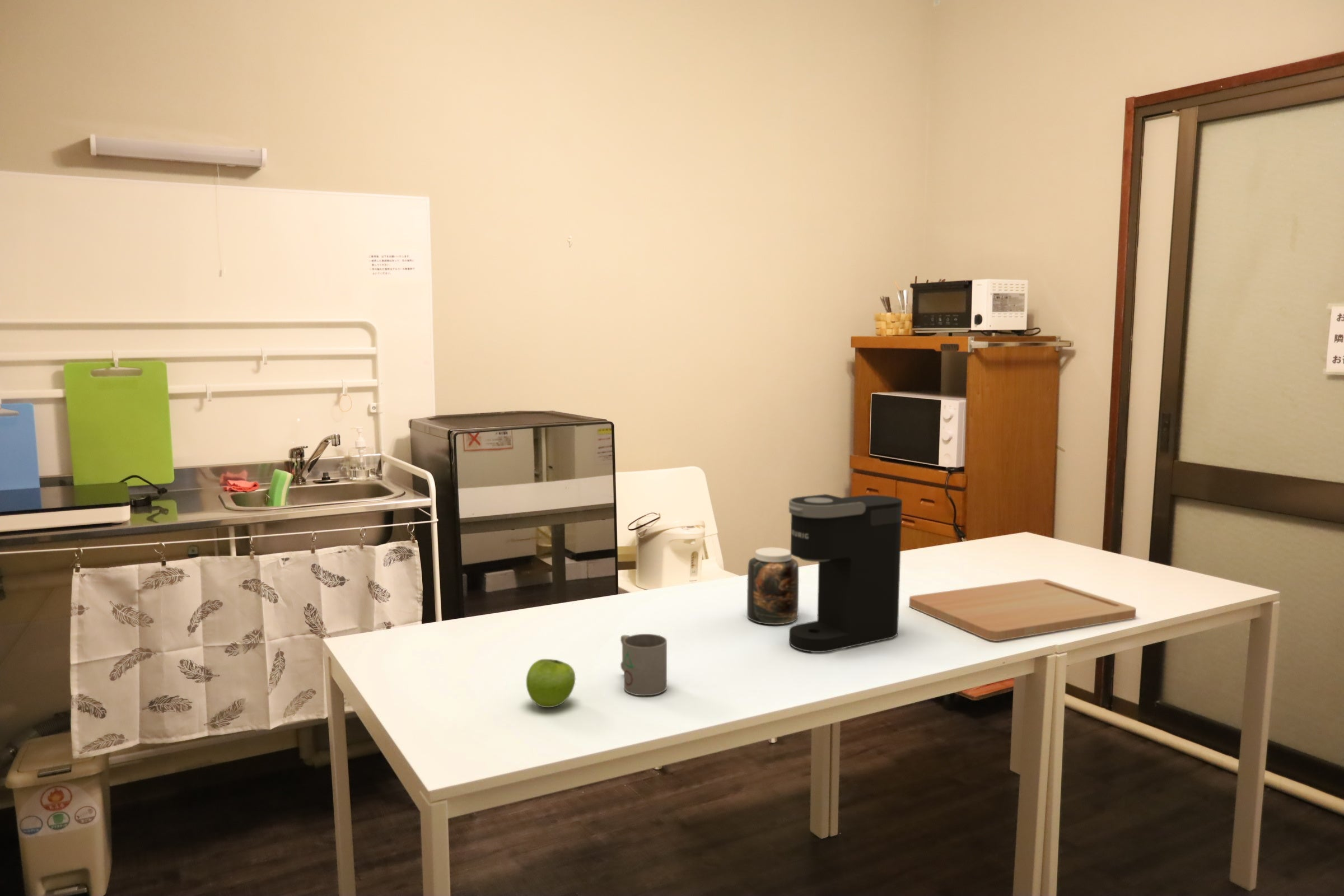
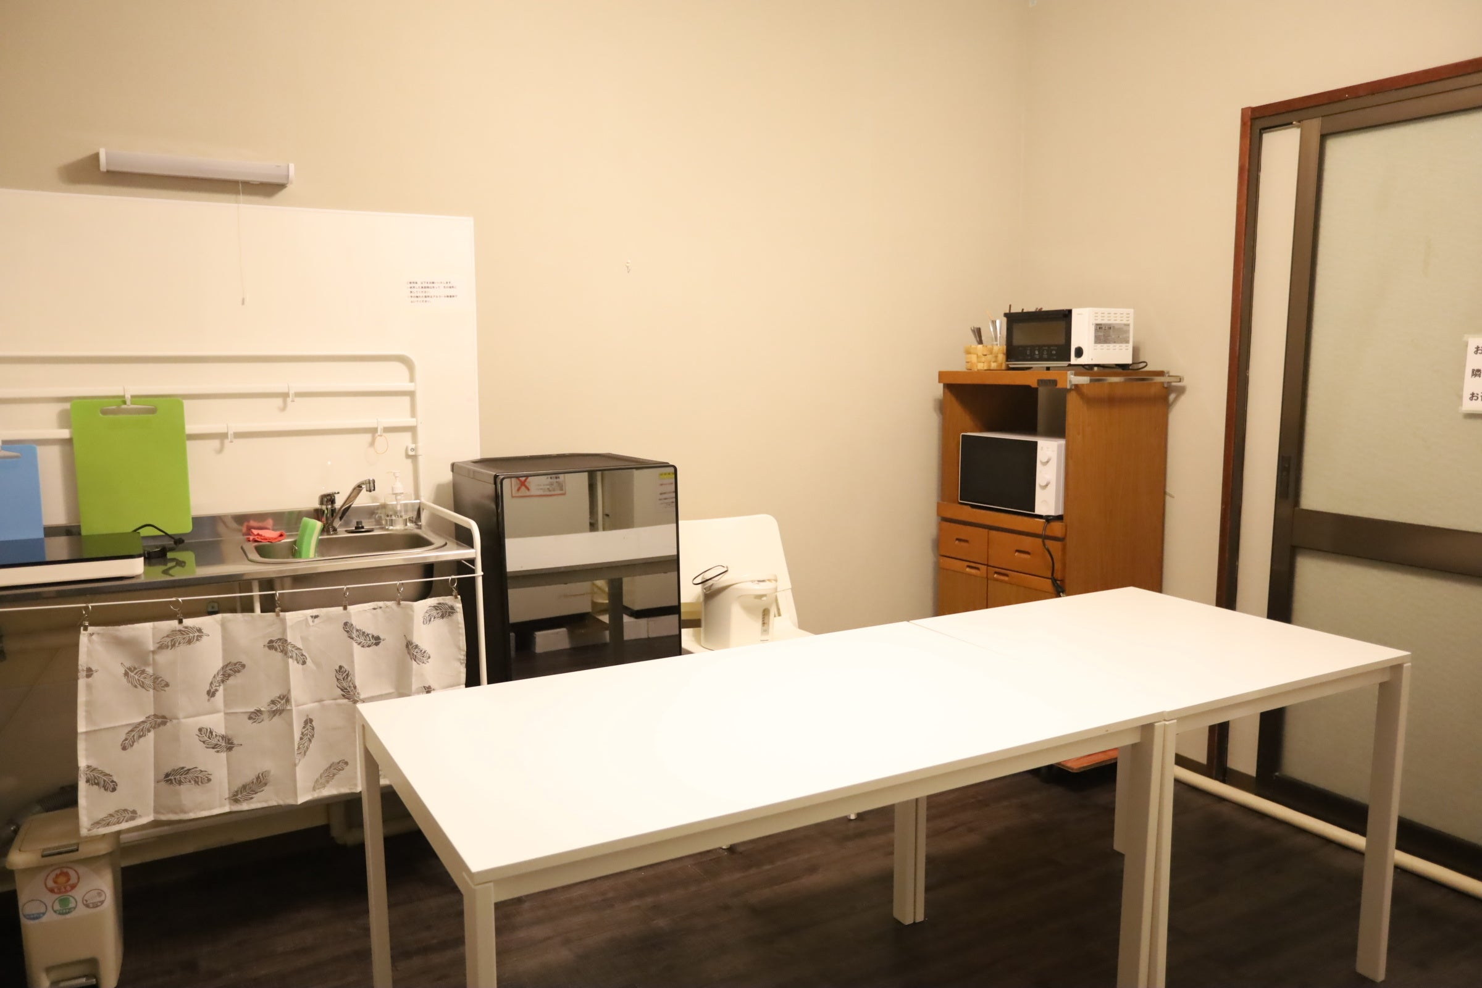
- mug [620,633,668,696]
- cutting board [908,578,1137,642]
- jar [746,547,799,625]
- fruit [526,659,576,708]
- coffee maker [788,493,903,653]
